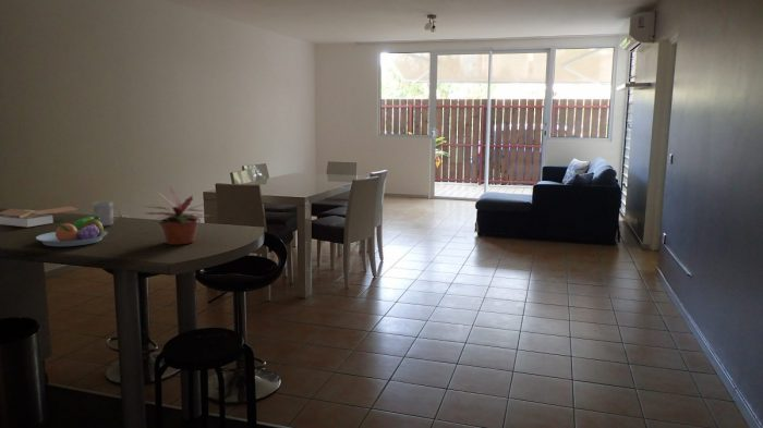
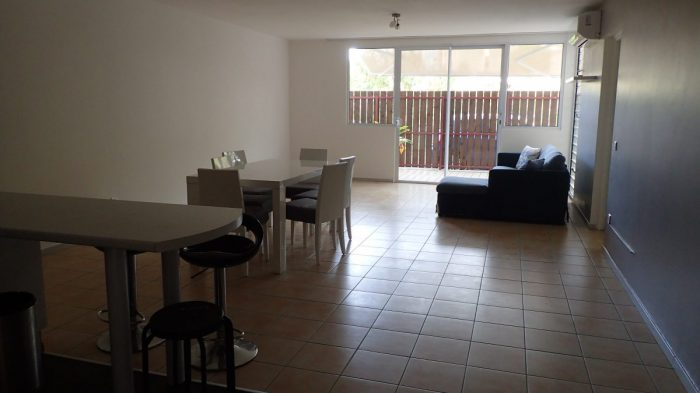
- potted plant [144,184,216,246]
- mug [90,197,122,227]
- fruit bowl [35,216,109,247]
- book [0,205,80,228]
